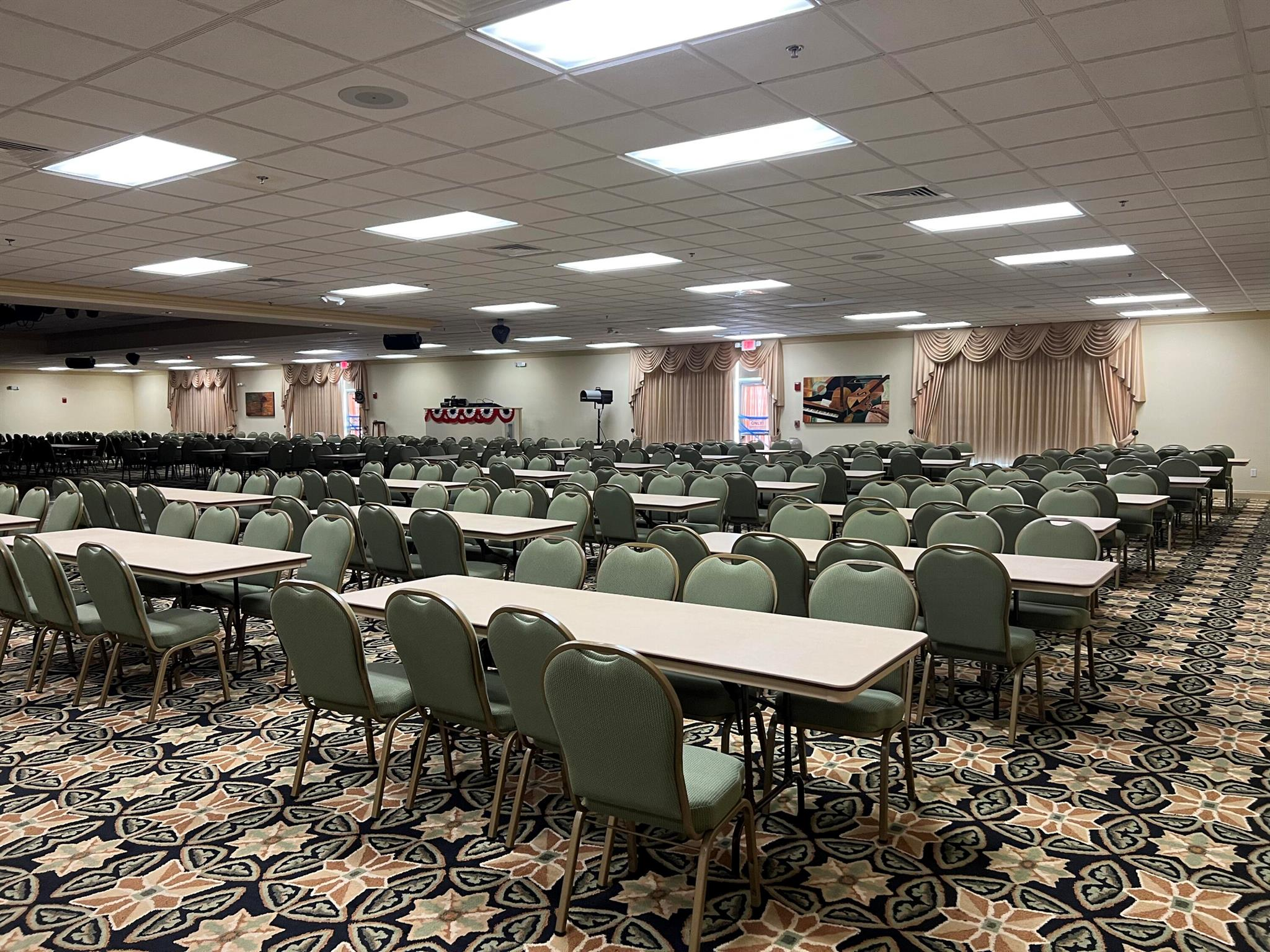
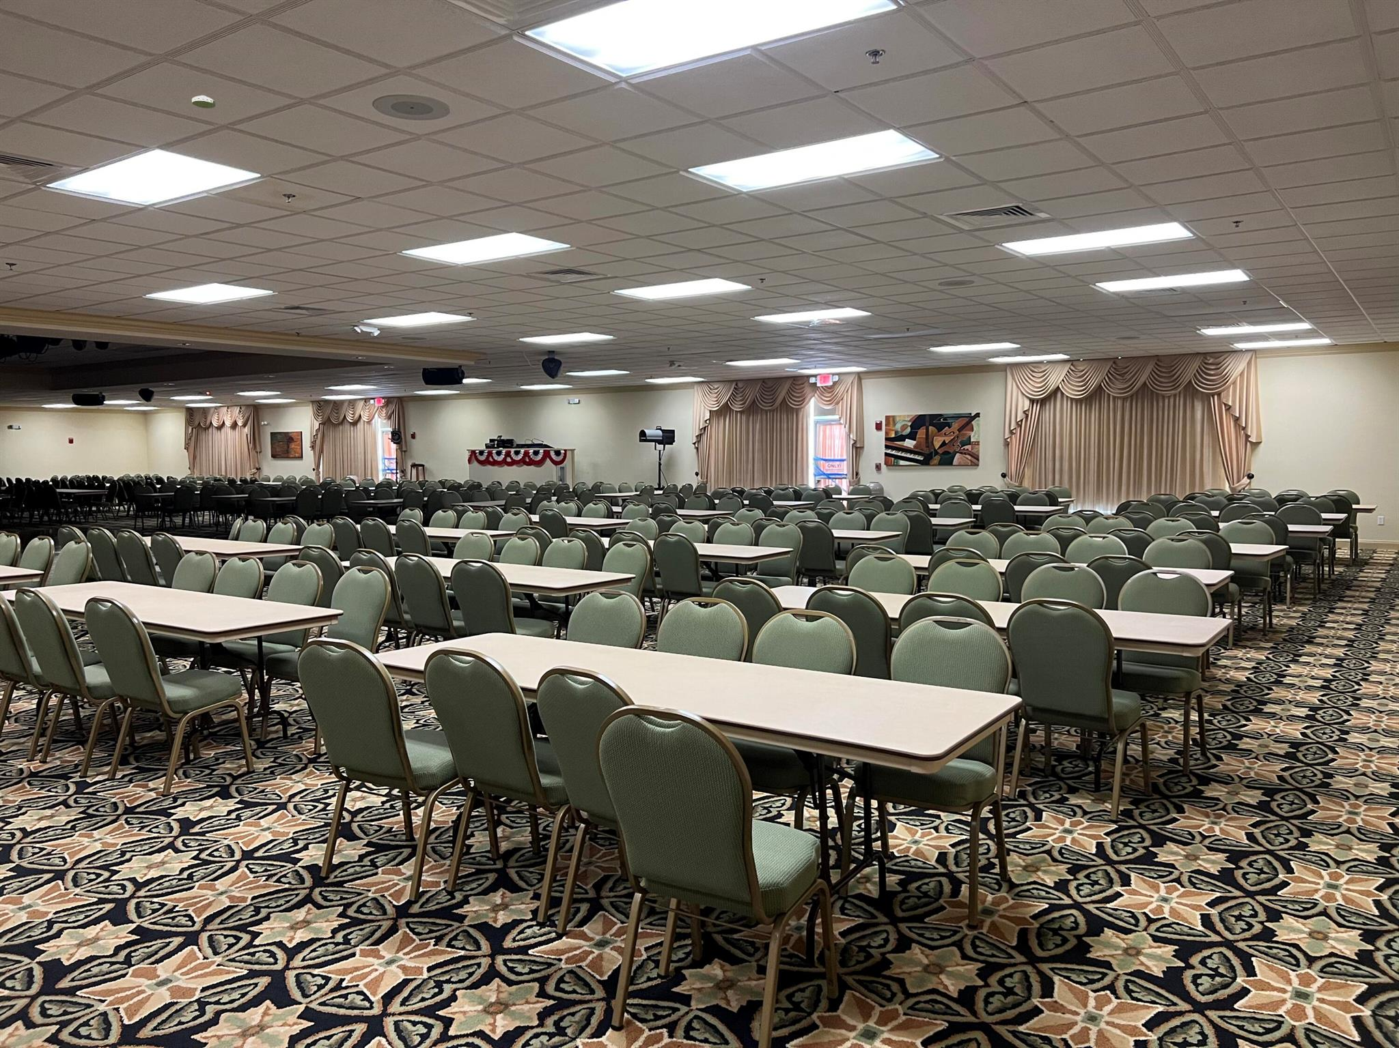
+ smoke detector [192,95,216,109]
